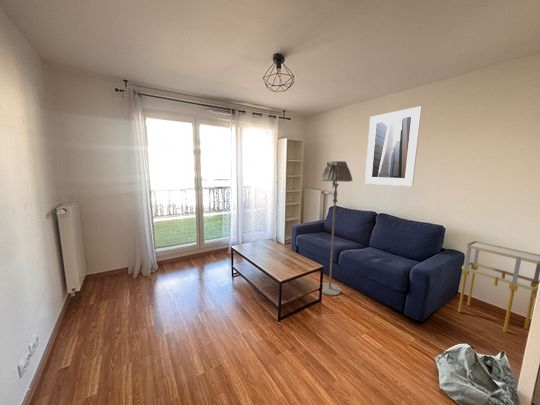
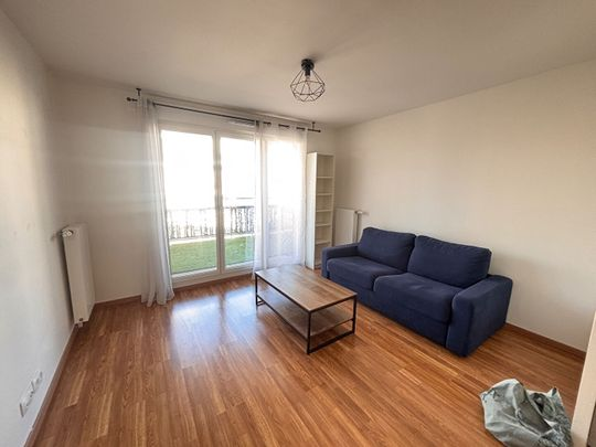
- floor lamp [320,160,353,297]
- shelving unit [457,240,540,334]
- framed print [364,105,423,187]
